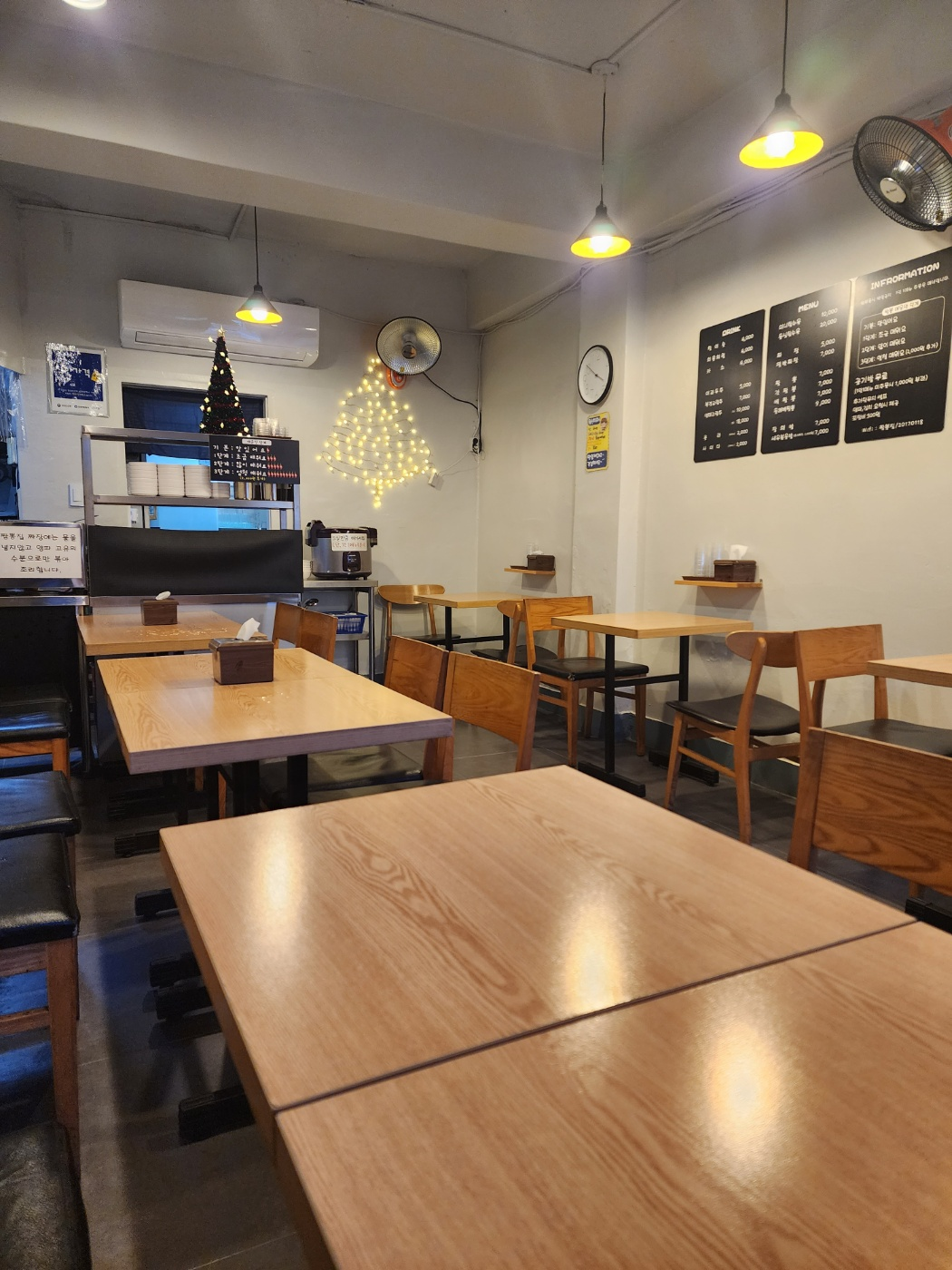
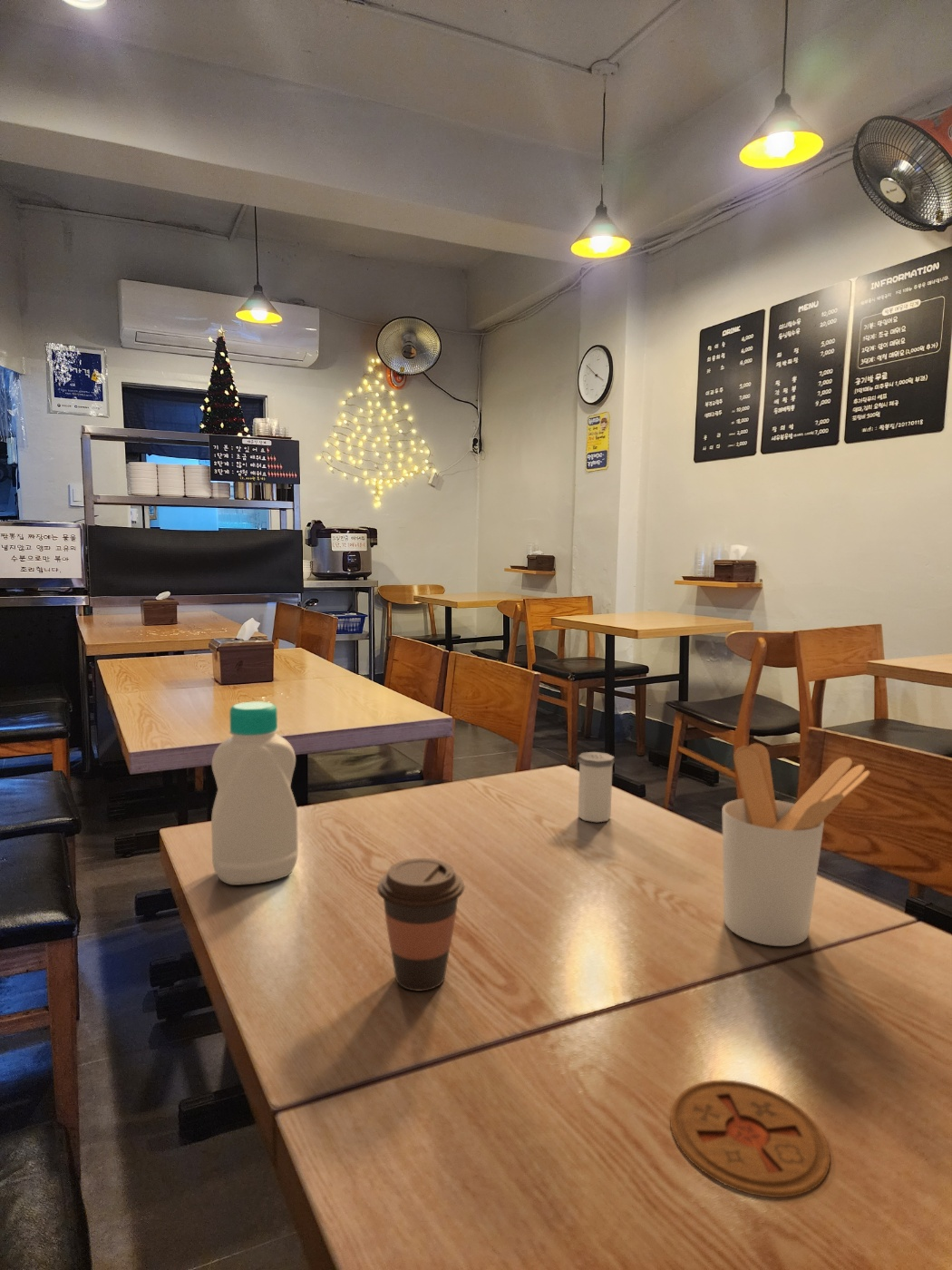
+ bottle [210,700,299,885]
+ salt shaker [577,751,616,823]
+ coaster [669,1079,831,1198]
+ coffee cup [376,857,465,992]
+ utensil holder [722,742,871,947]
